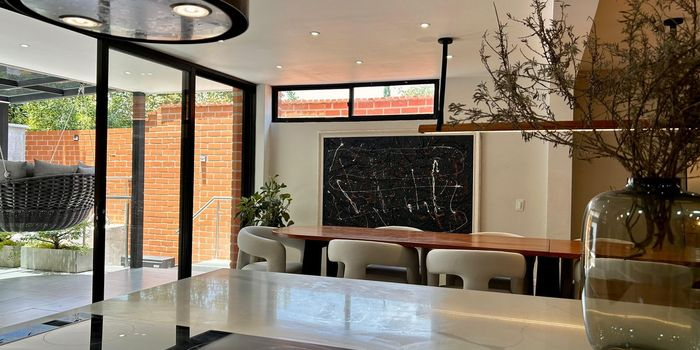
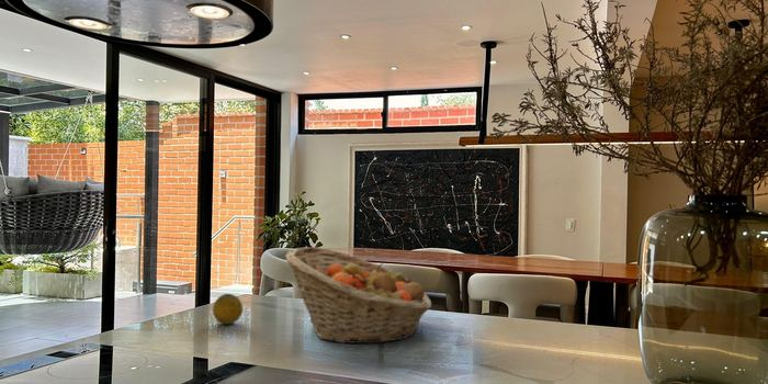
+ fruit basket [284,246,432,345]
+ fruit [212,293,244,325]
